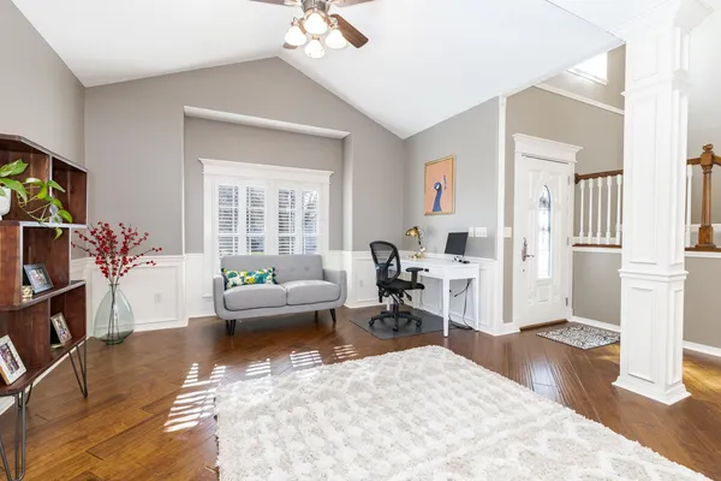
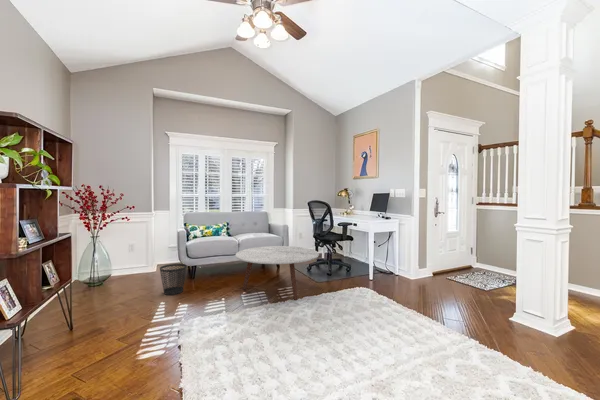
+ wastebasket [159,263,188,296]
+ coffee table [235,245,320,301]
